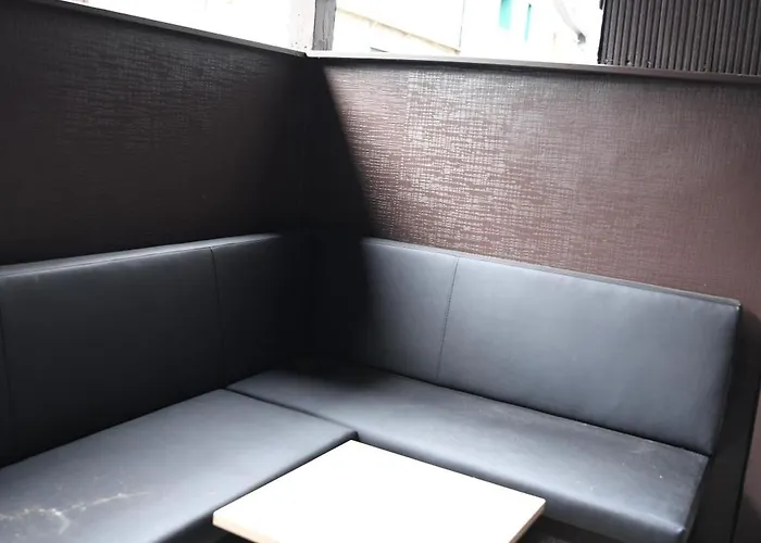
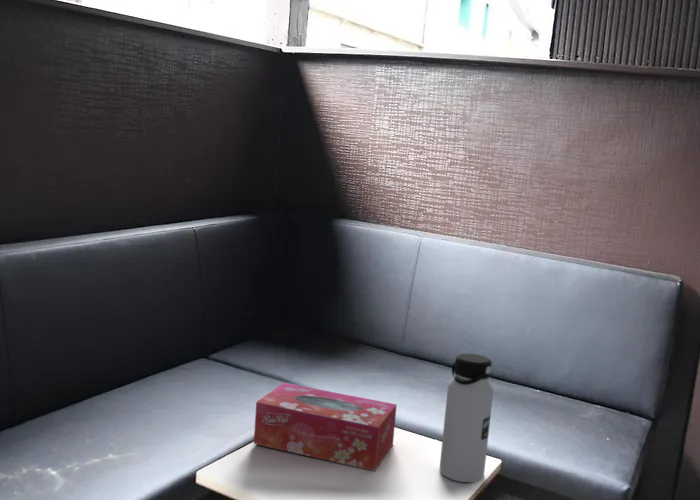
+ water bottle [439,353,494,483]
+ tissue box [253,382,398,472]
